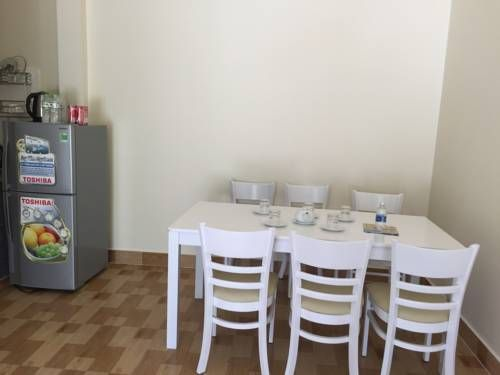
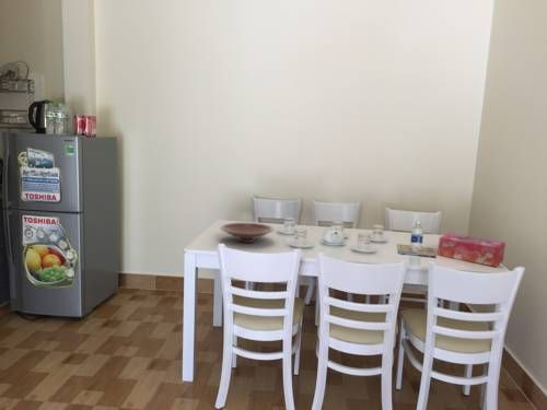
+ bowl [219,222,276,244]
+ tissue box [437,232,507,268]
